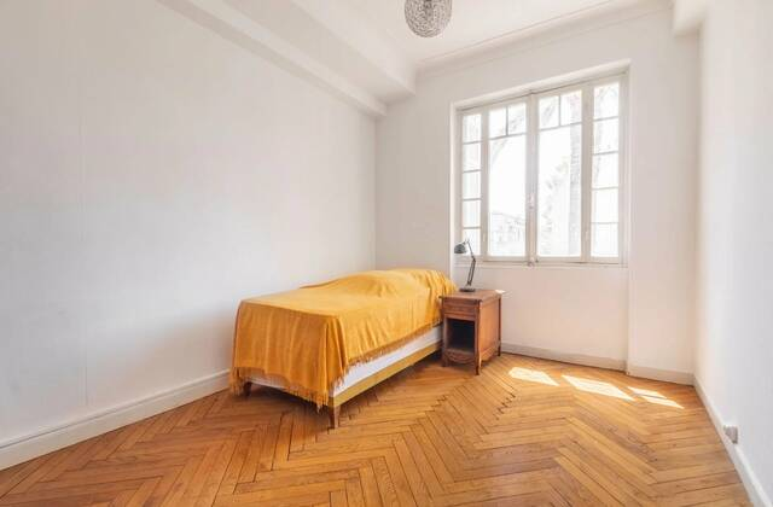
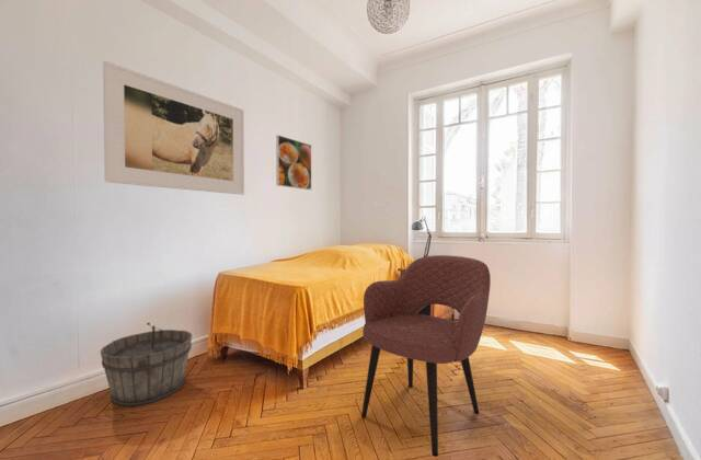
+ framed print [275,134,312,191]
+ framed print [102,60,245,196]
+ armchair [360,254,492,458]
+ wooden bucket [100,322,193,407]
